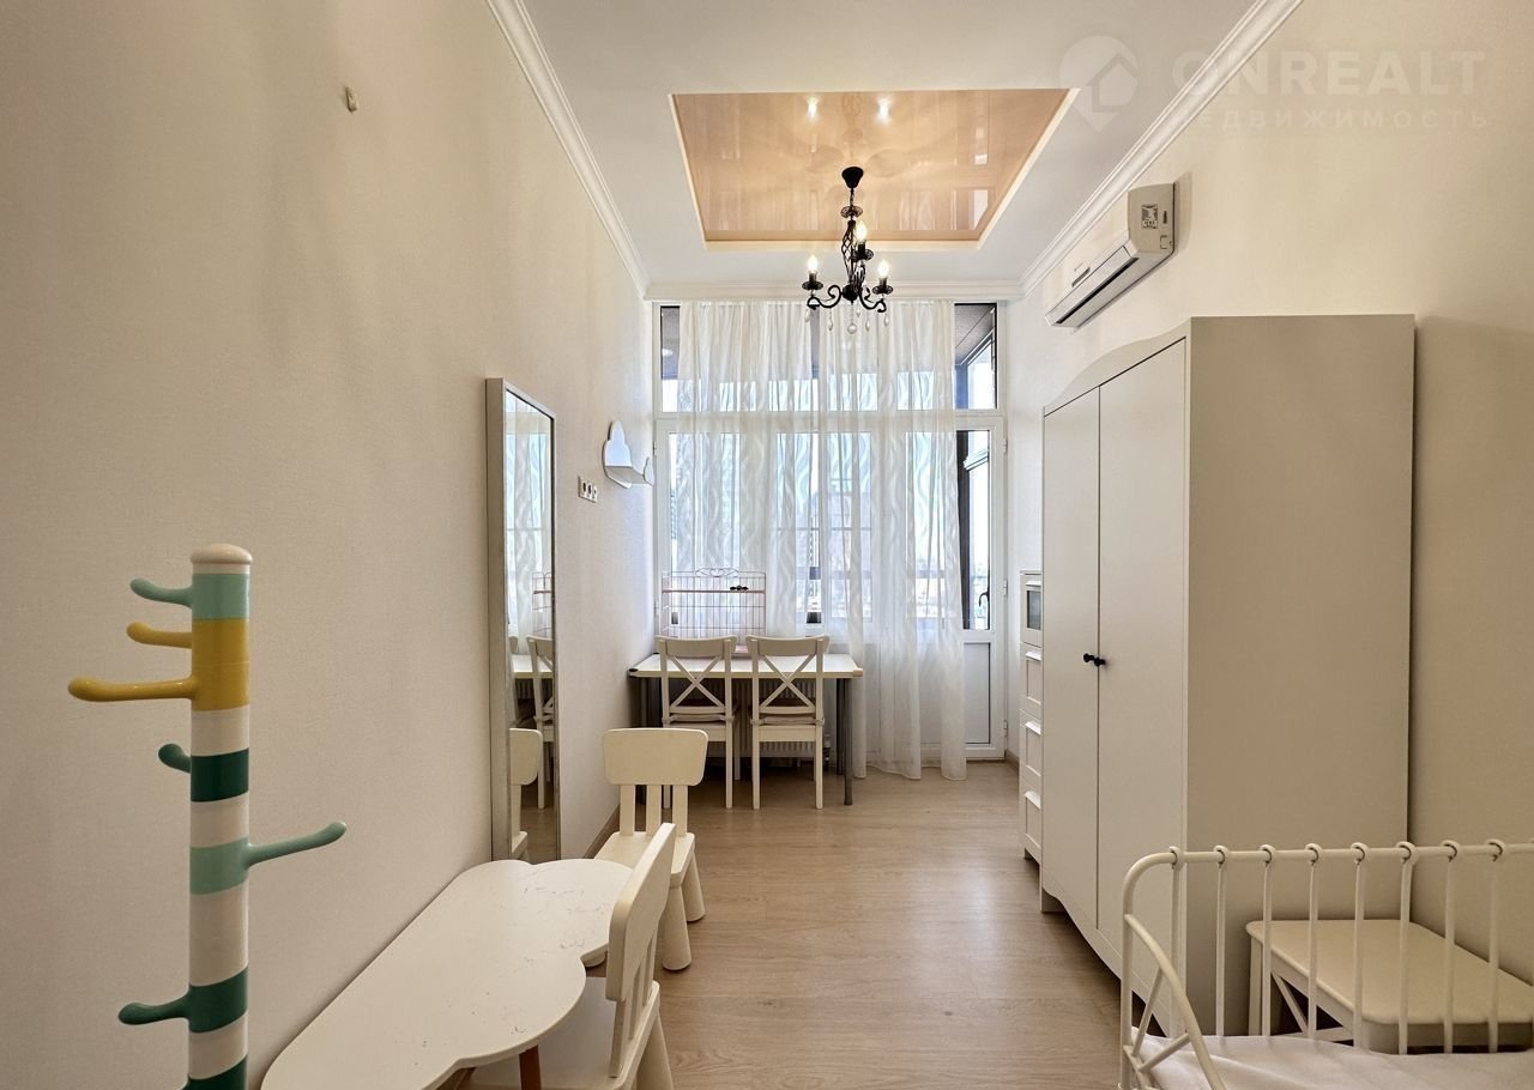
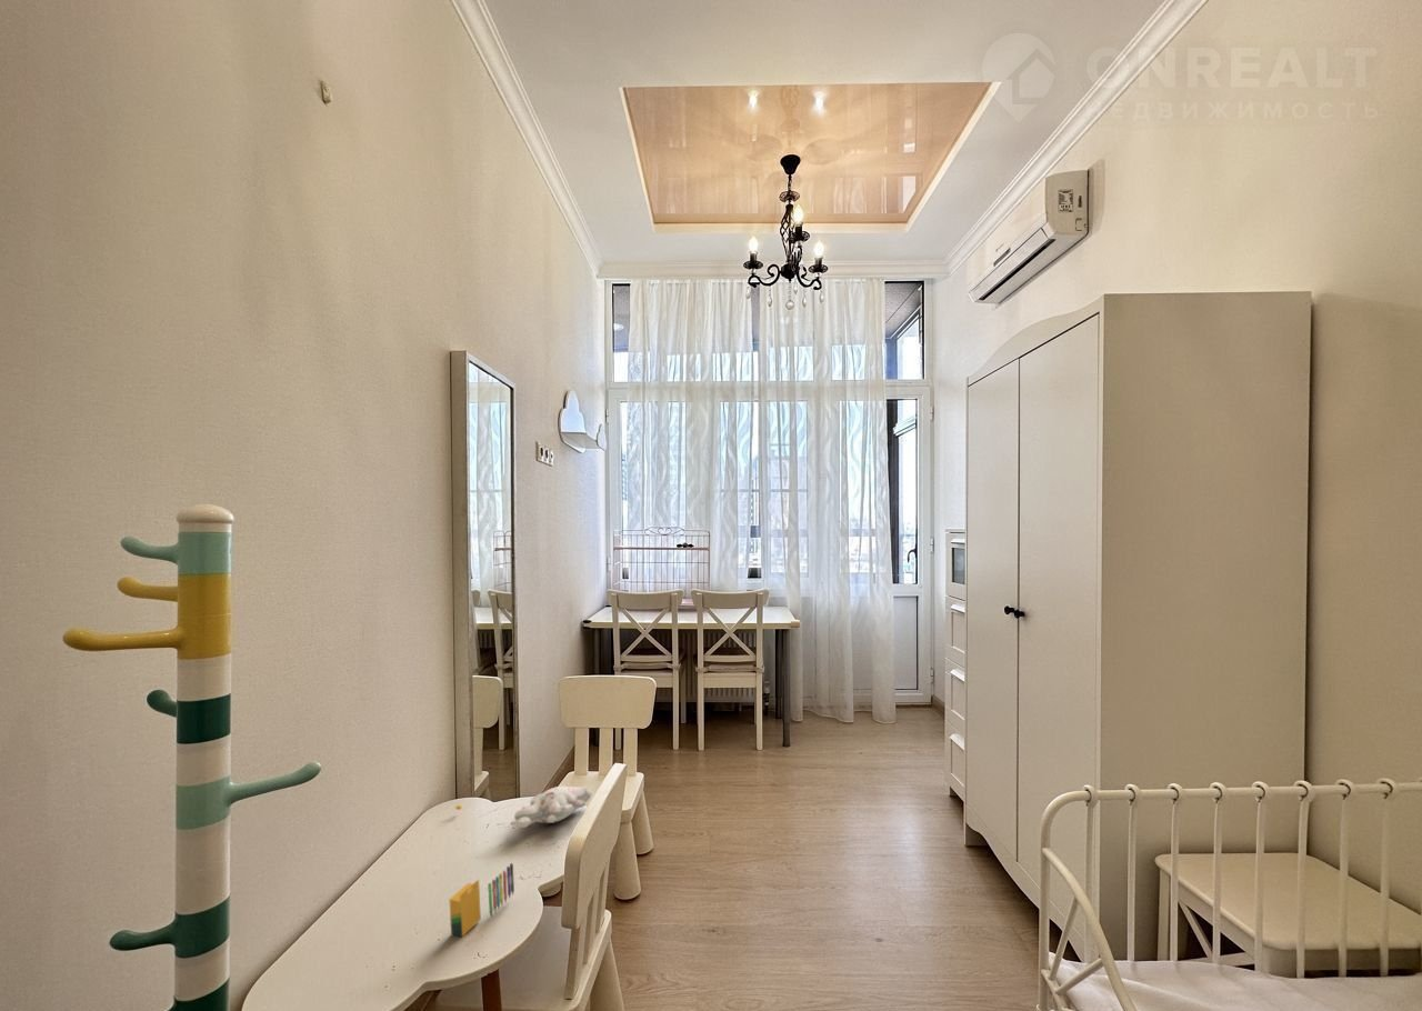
+ plush toy [454,785,592,829]
+ crayon [449,862,515,938]
